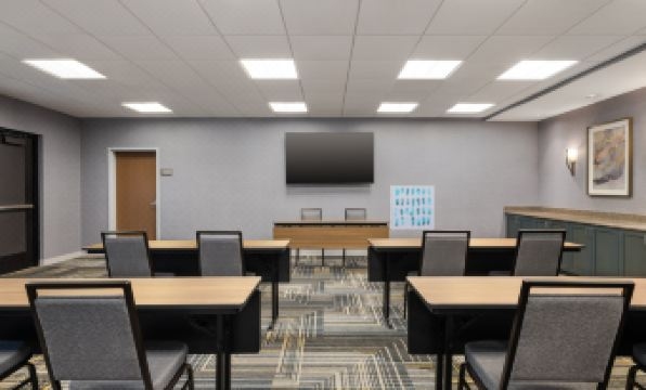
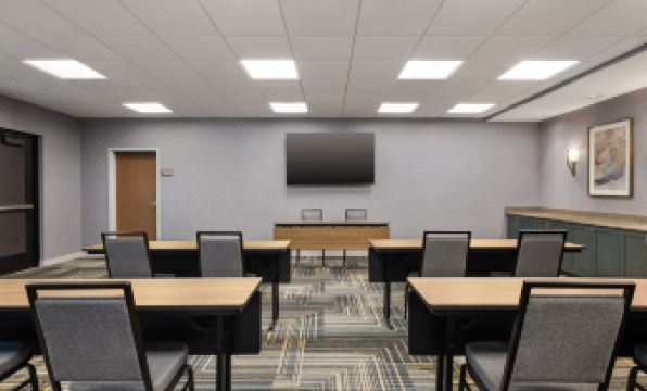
- wall art [390,184,436,231]
